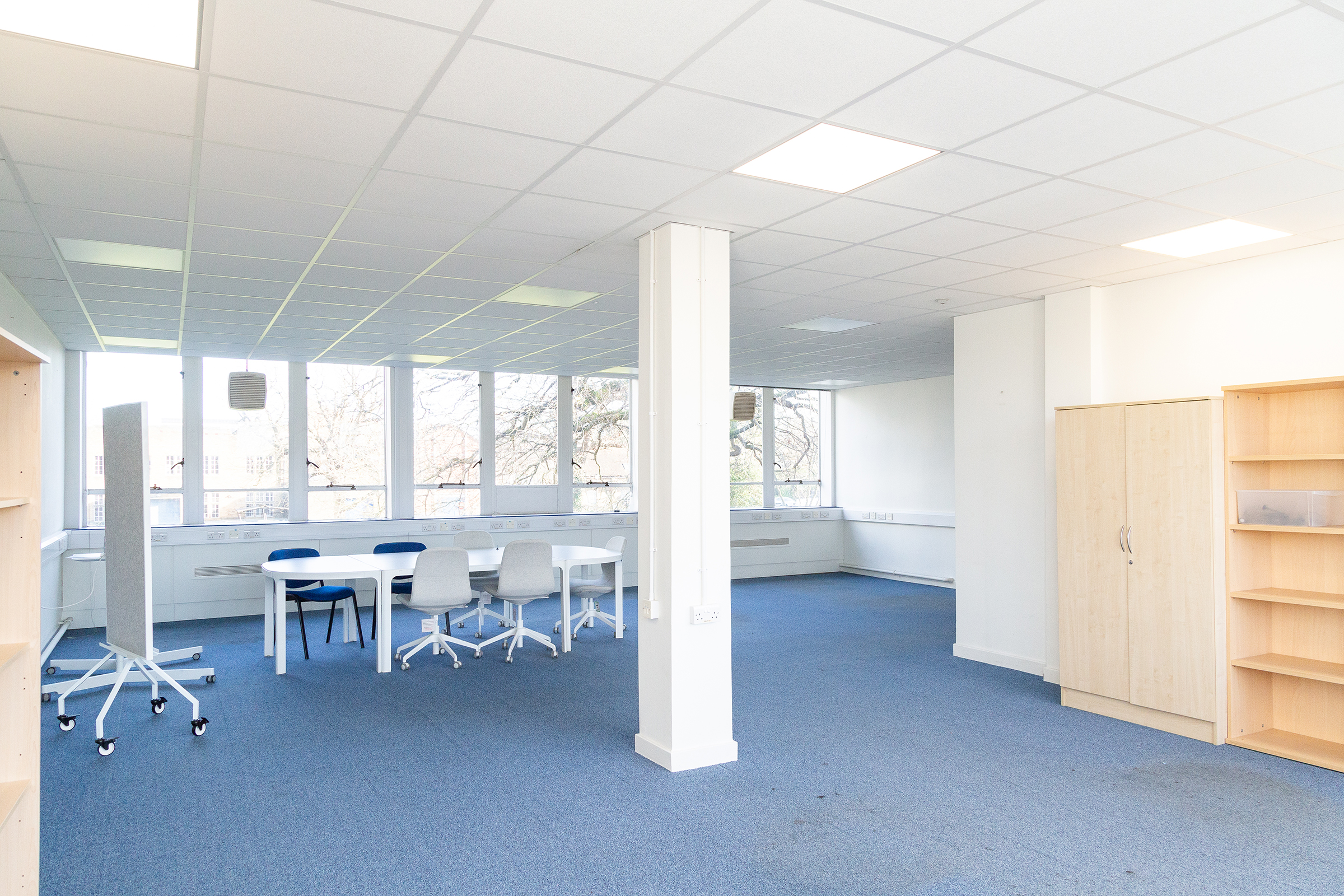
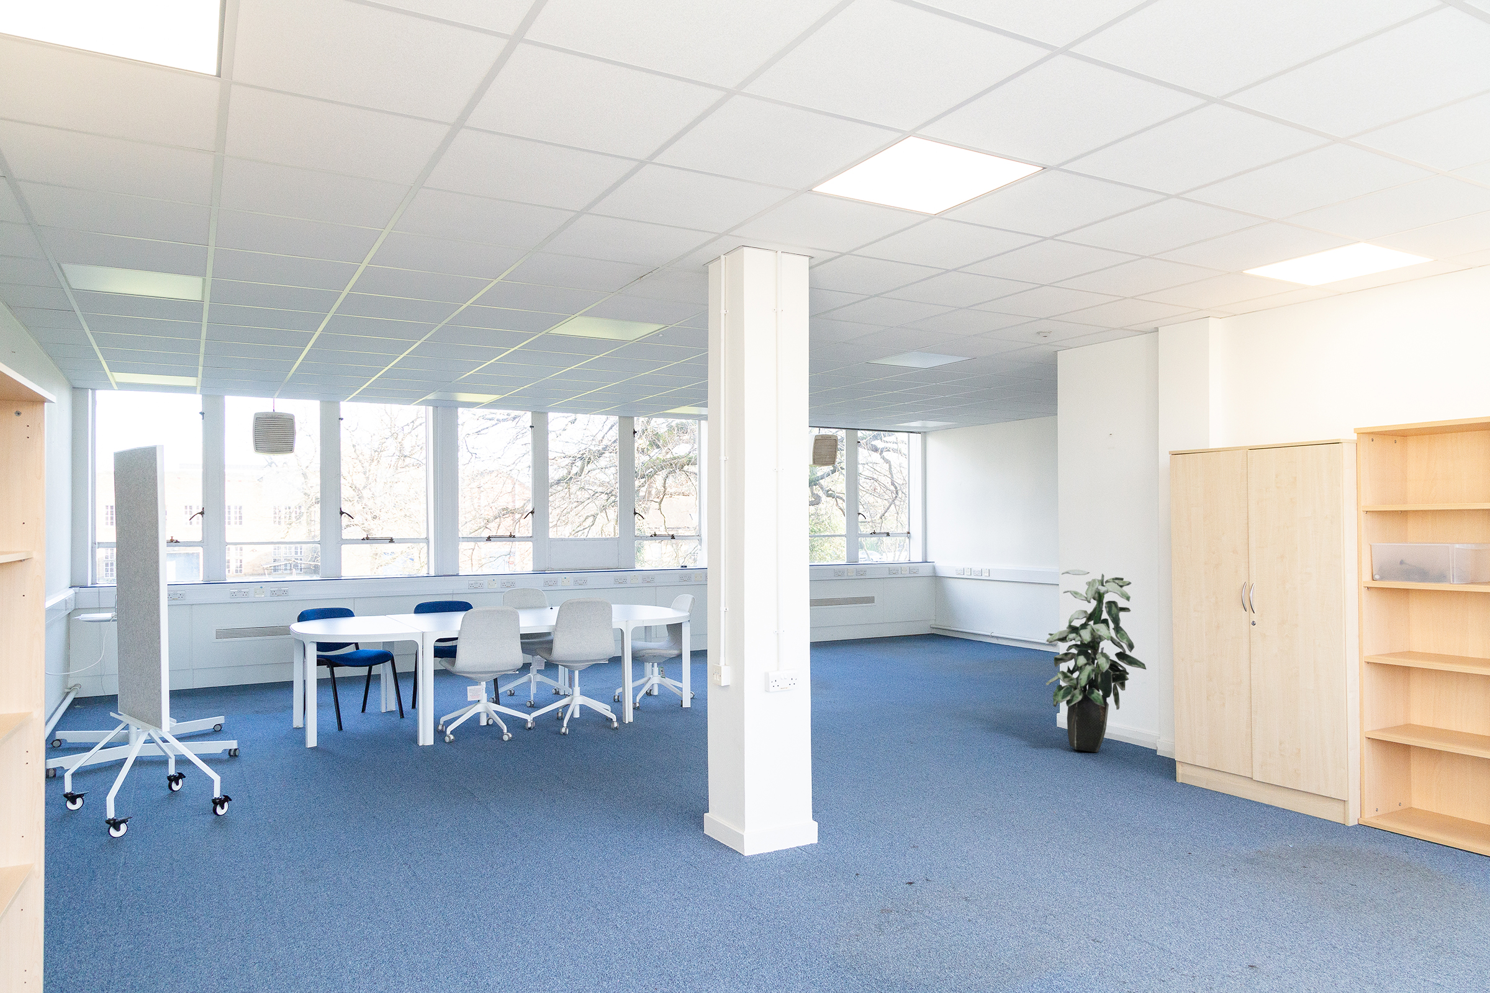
+ indoor plant [1045,570,1146,753]
